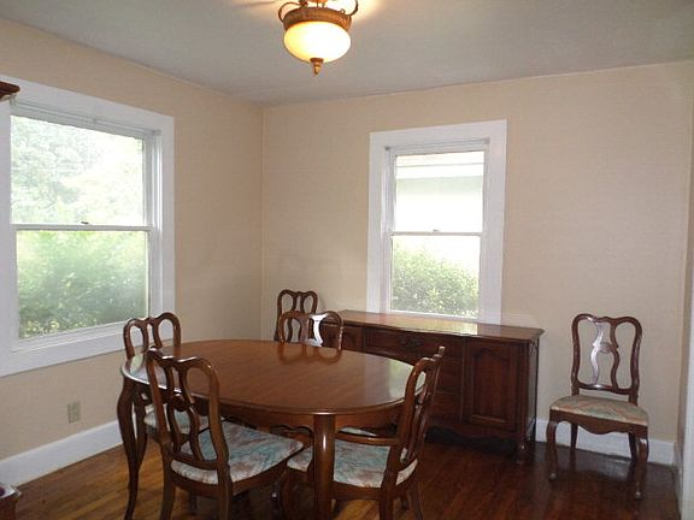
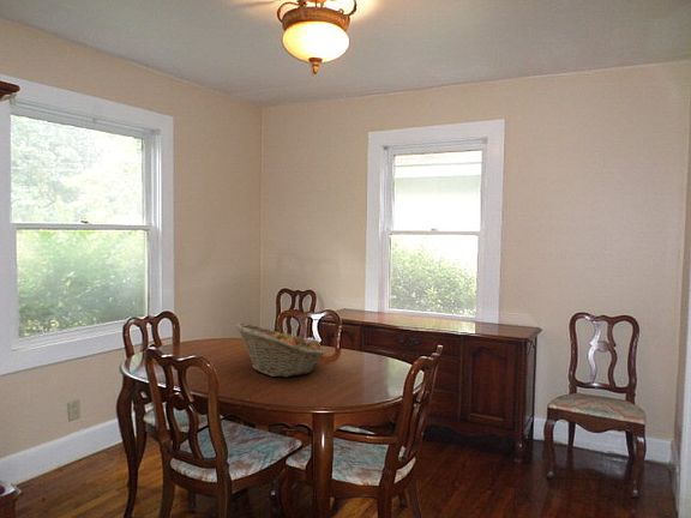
+ fruit basket [235,321,326,378]
